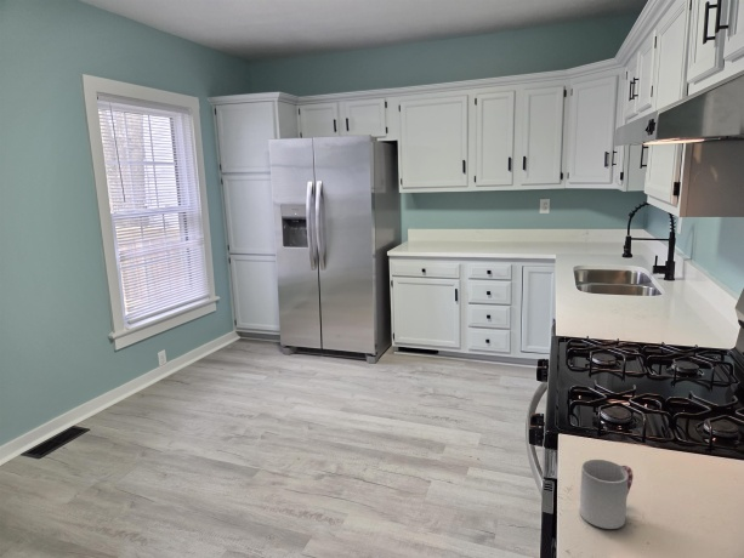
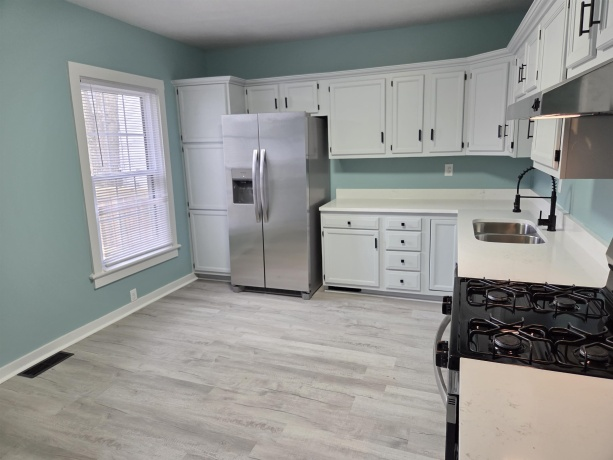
- cup [579,459,634,530]
